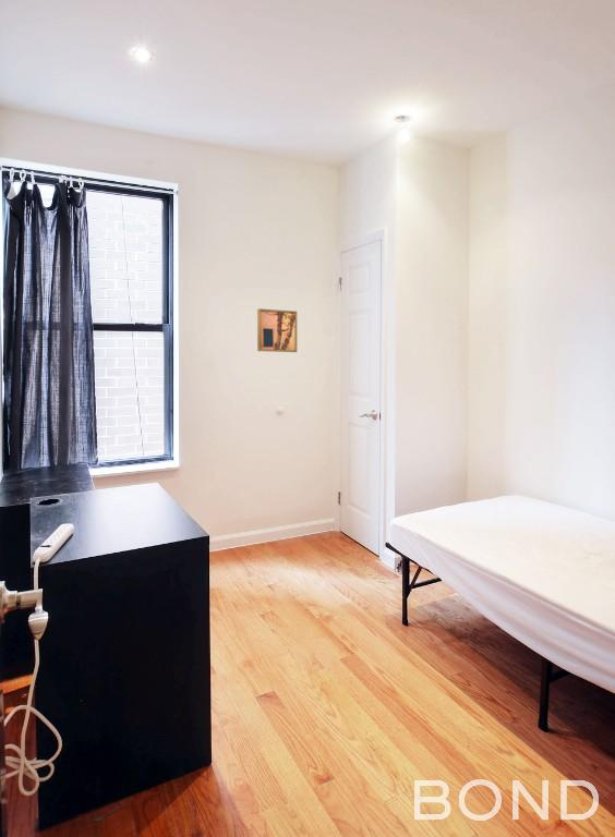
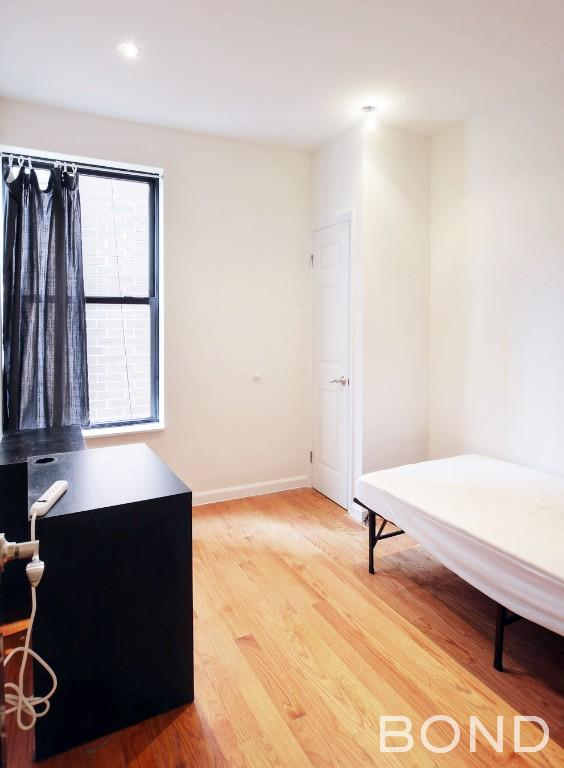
- wall art [256,307,298,353]
